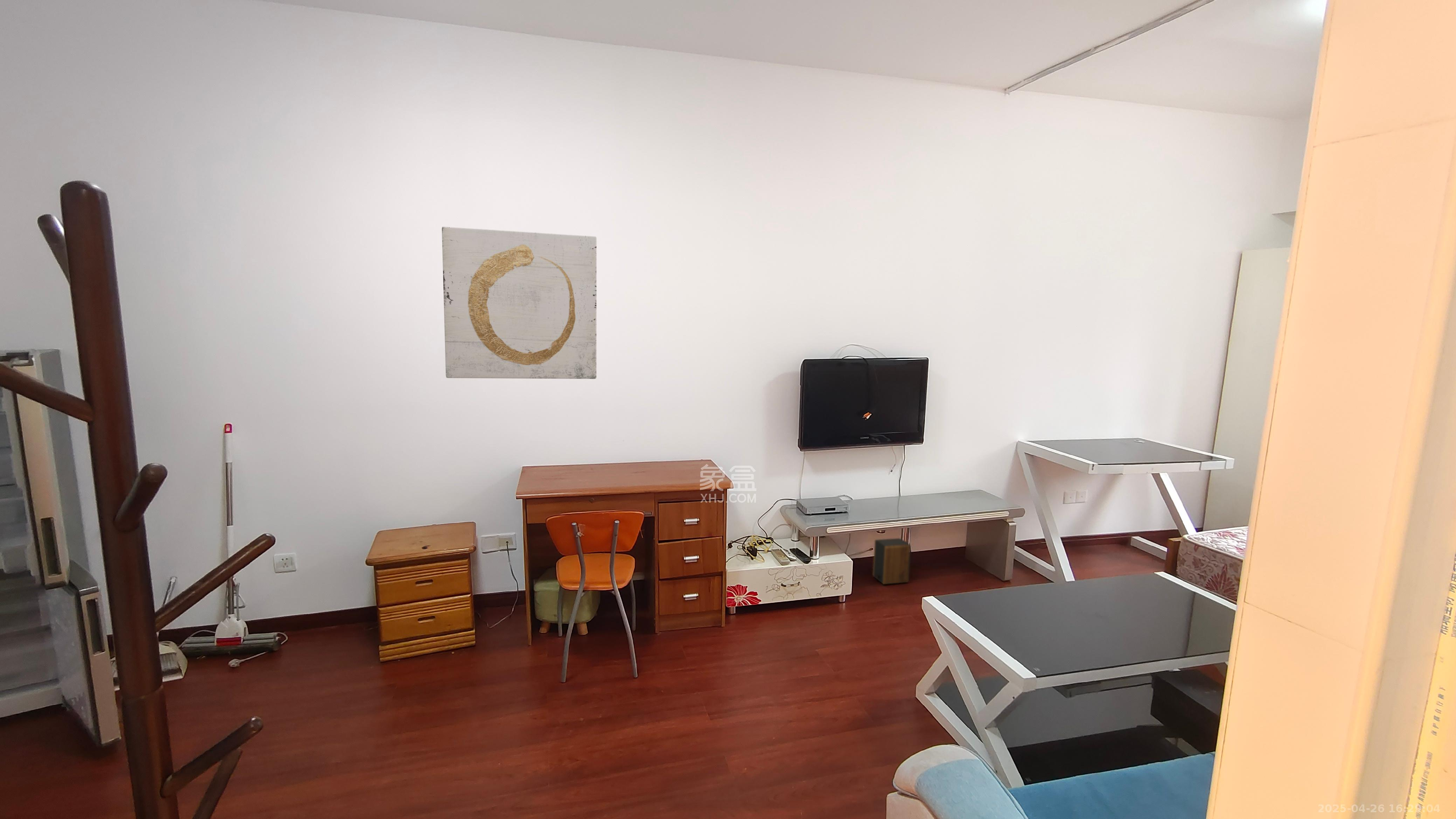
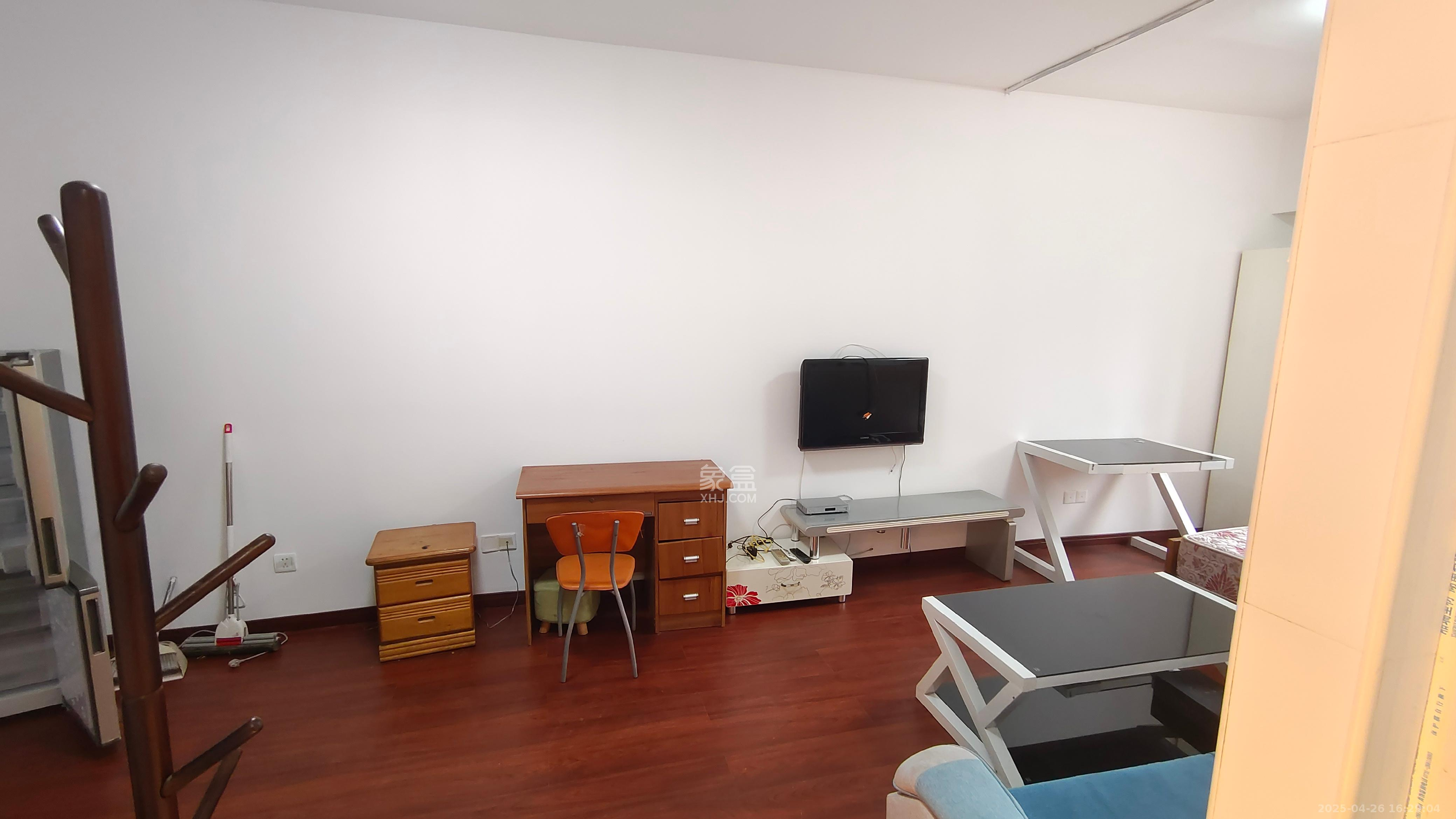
- wall art [441,226,597,379]
- speaker [873,538,911,584]
